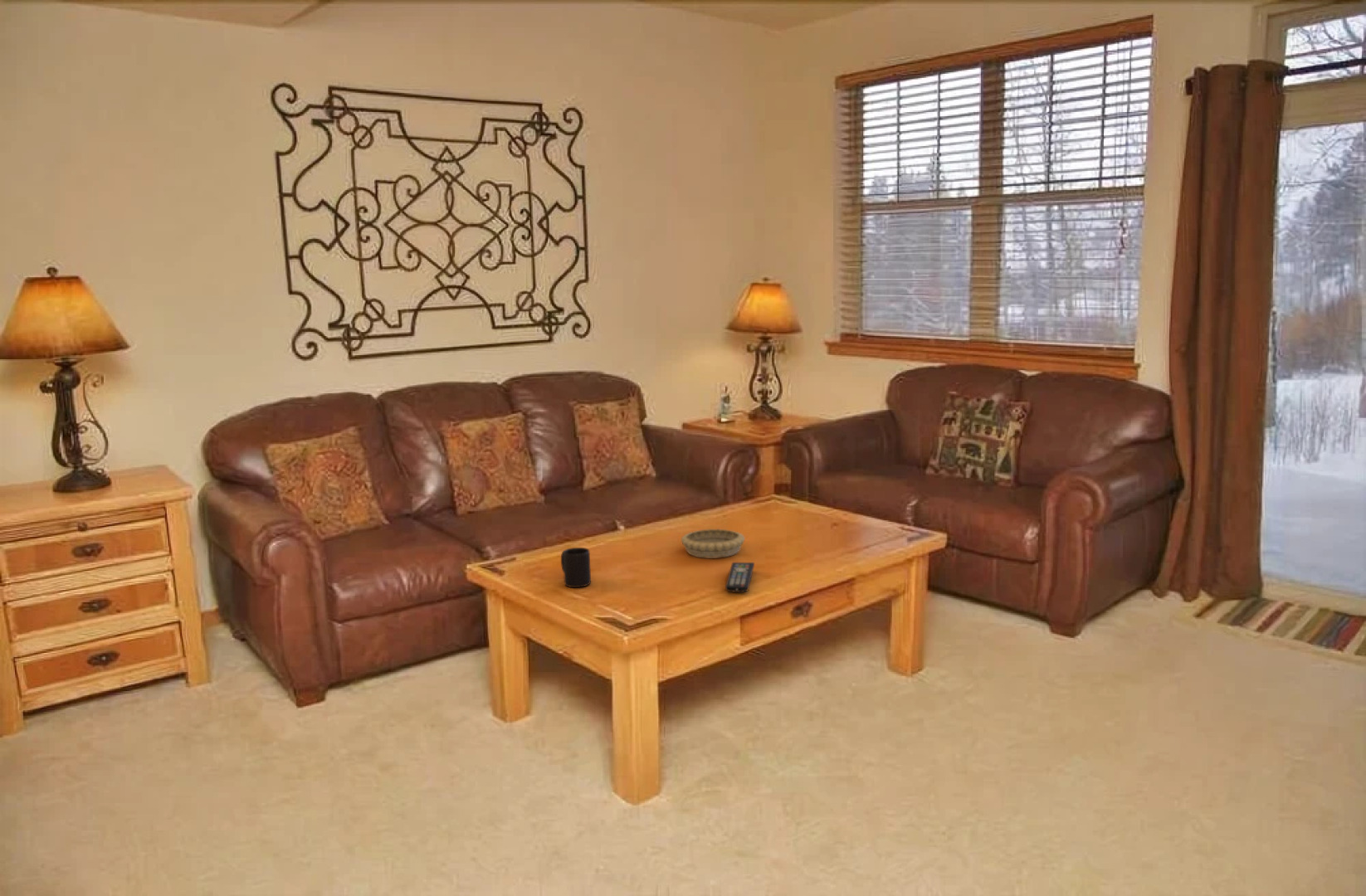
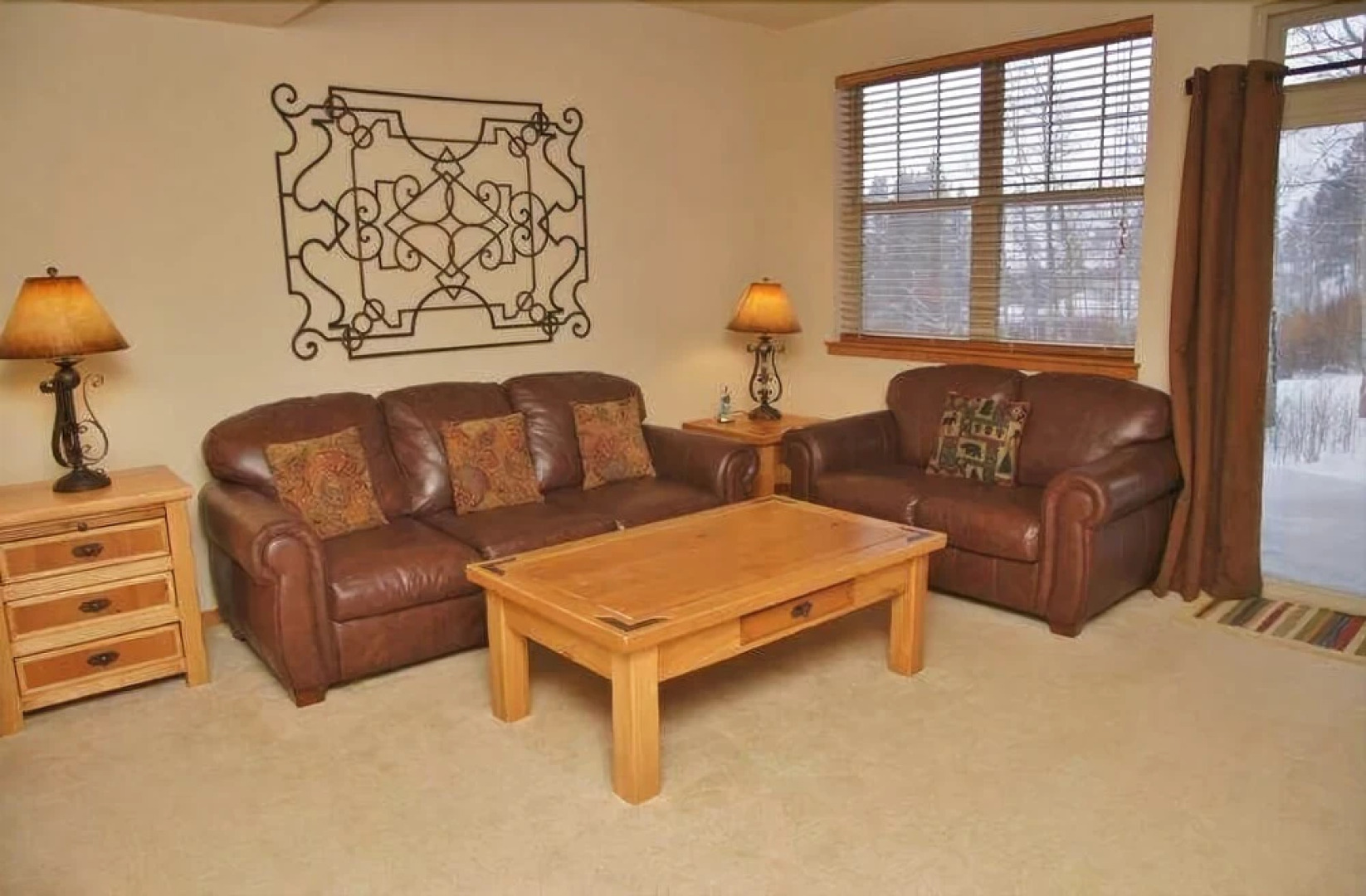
- remote control [724,562,755,593]
- mug [560,547,592,588]
- decorative bowl [681,528,745,559]
